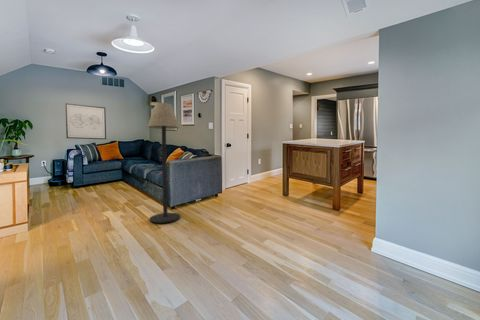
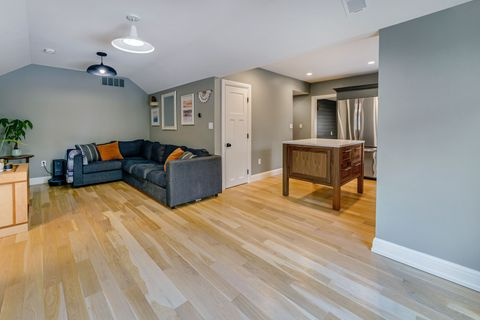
- wall art [64,102,107,140]
- floor lamp [147,102,181,224]
